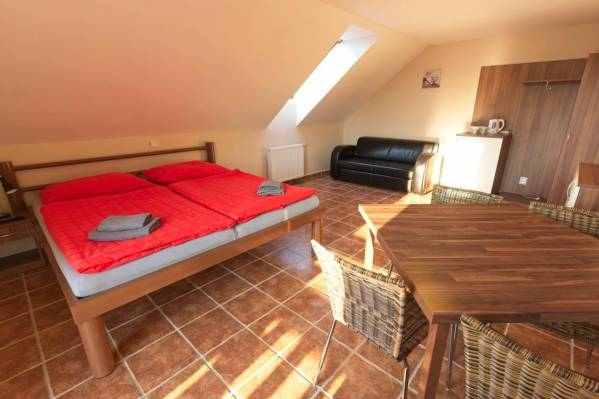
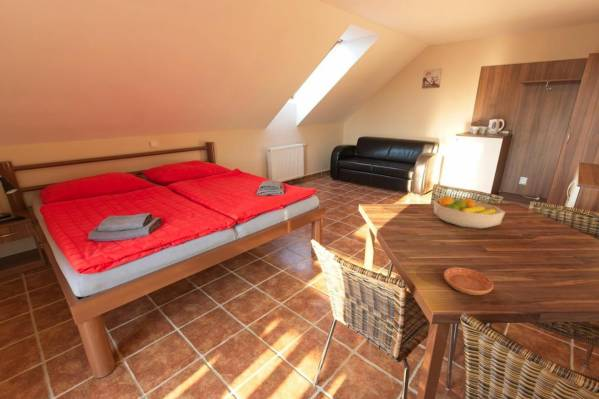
+ saucer [443,266,494,296]
+ fruit bowl [433,194,506,230]
